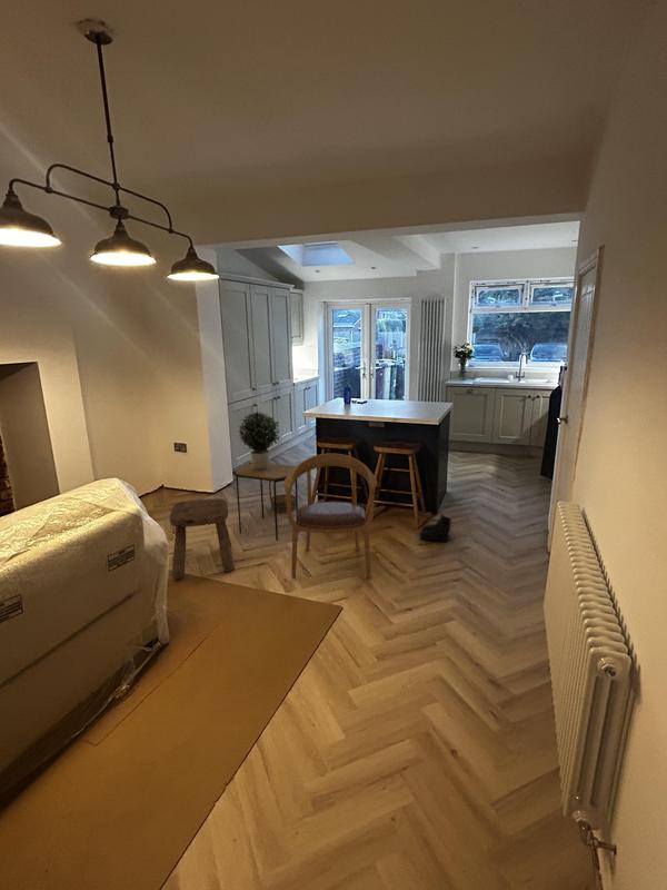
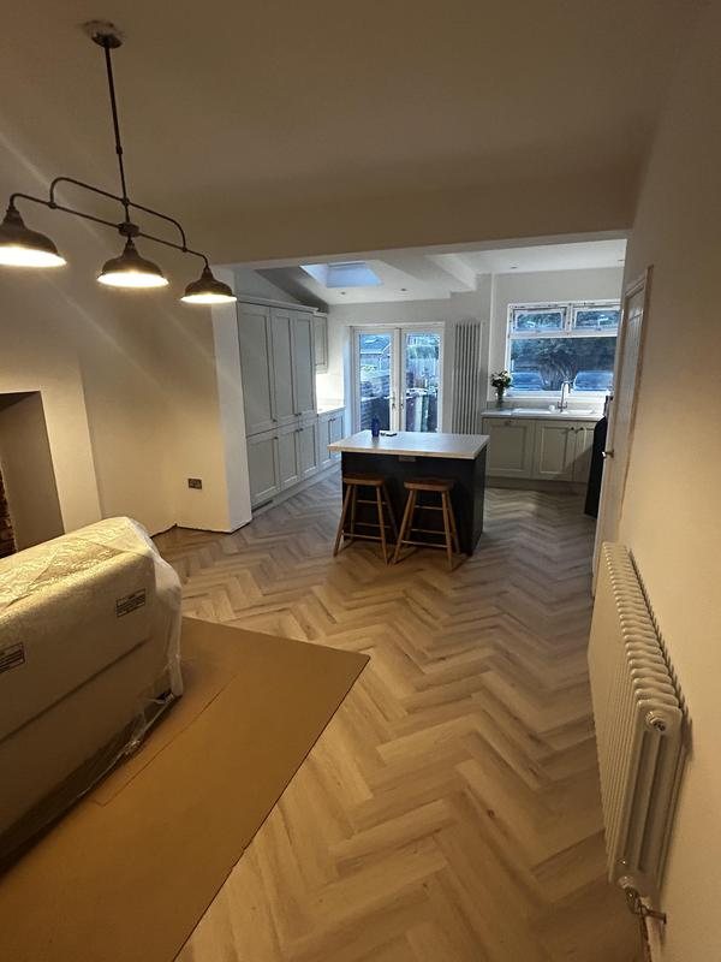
- potted plant [237,411,281,471]
- stool [169,497,236,580]
- basket [268,481,296,513]
- chair [282,453,378,578]
- boots [418,513,452,543]
- side table [233,462,299,542]
